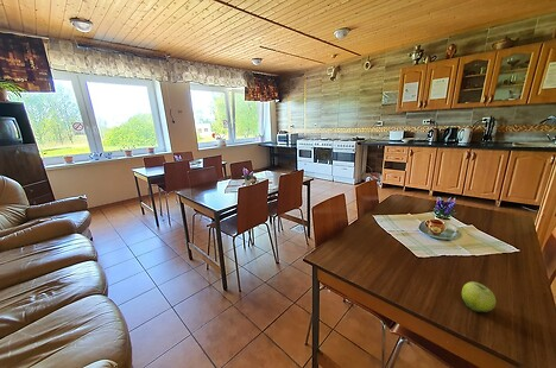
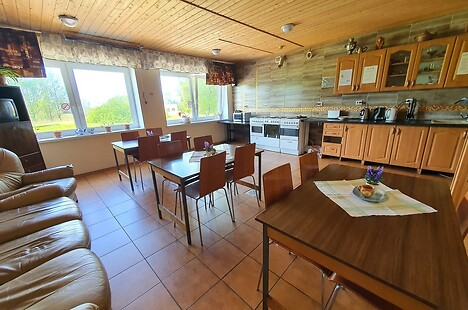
- fruit [461,281,497,313]
